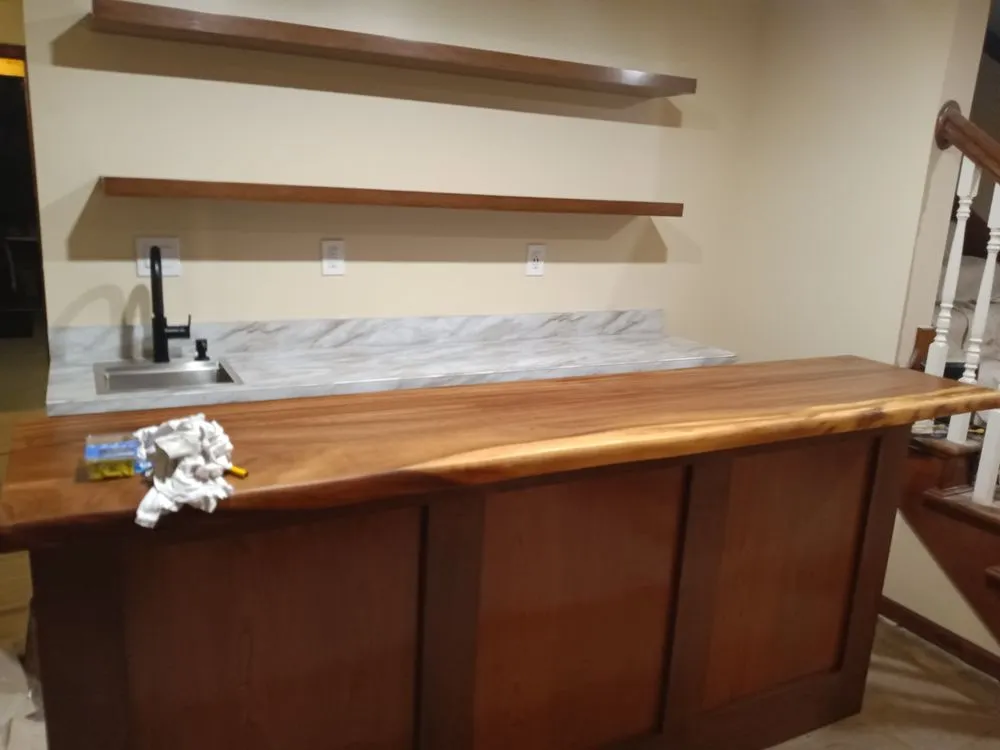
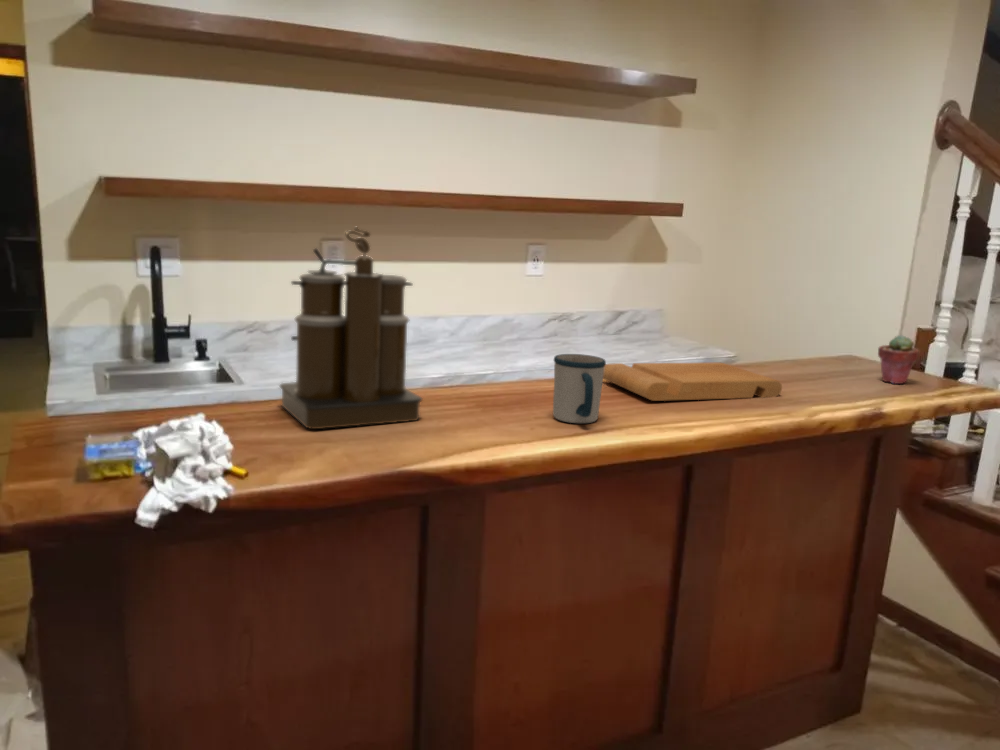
+ cutting board [603,362,783,402]
+ mug [552,353,607,424]
+ potted succulent [877,334,919,385]
+ coffee maker [278,226,424,430]
